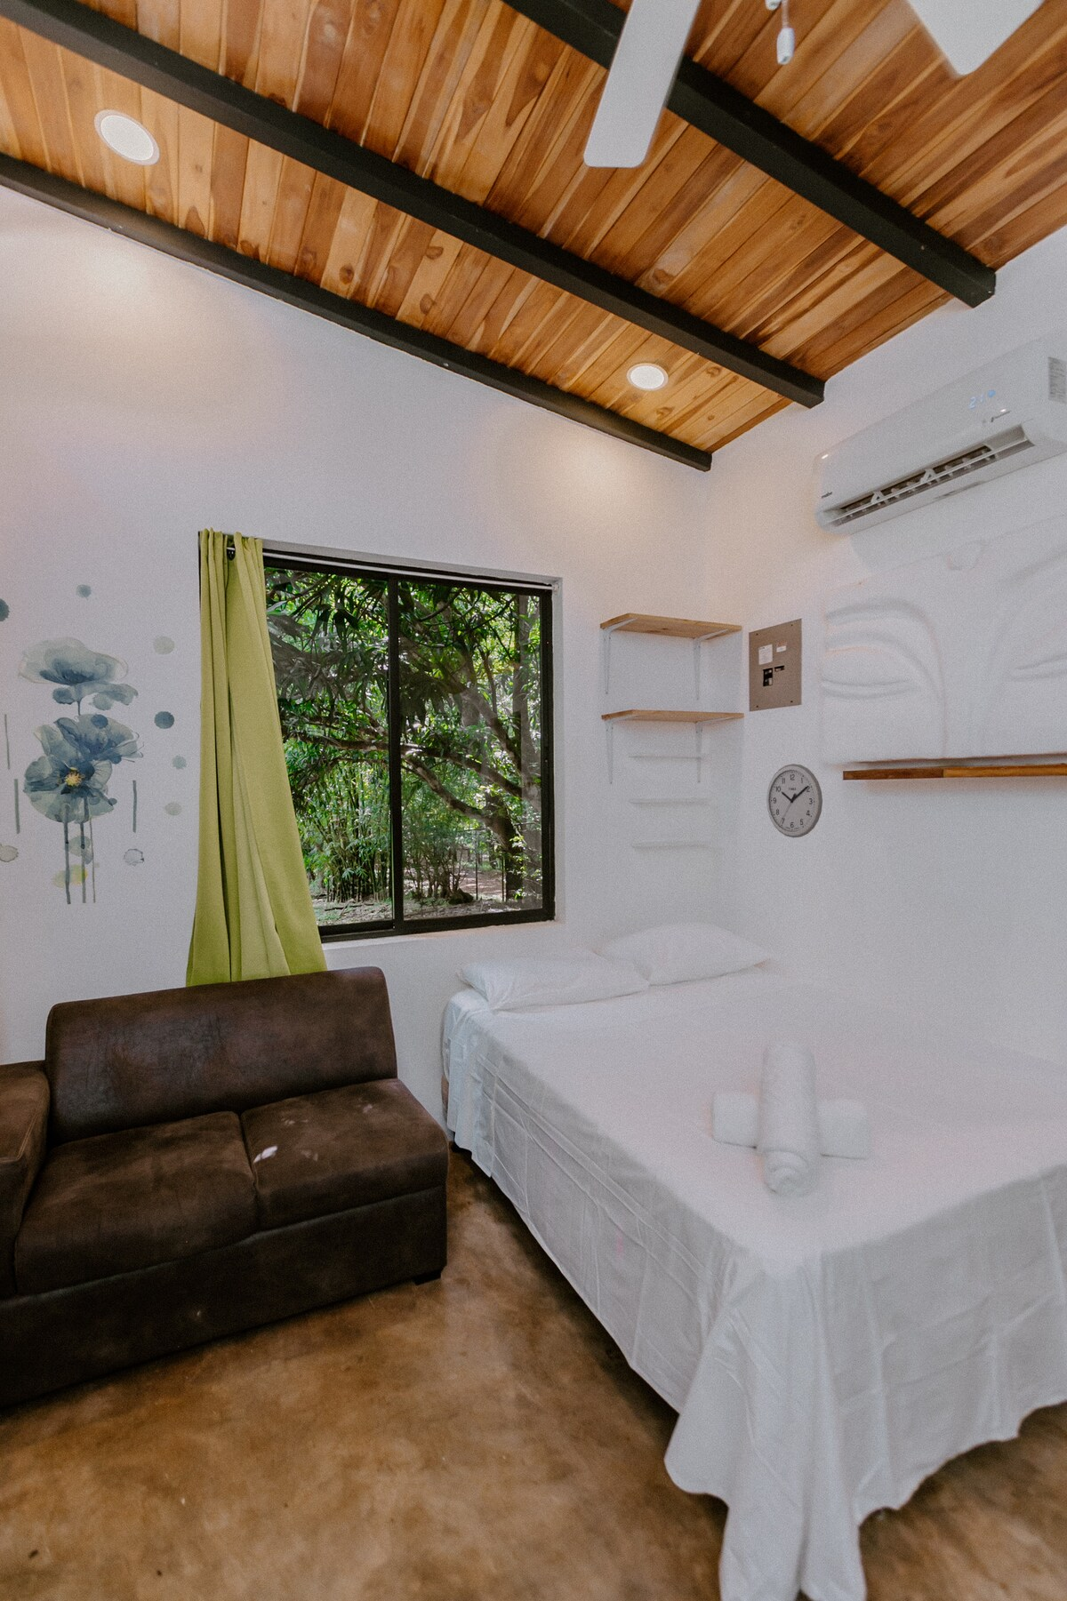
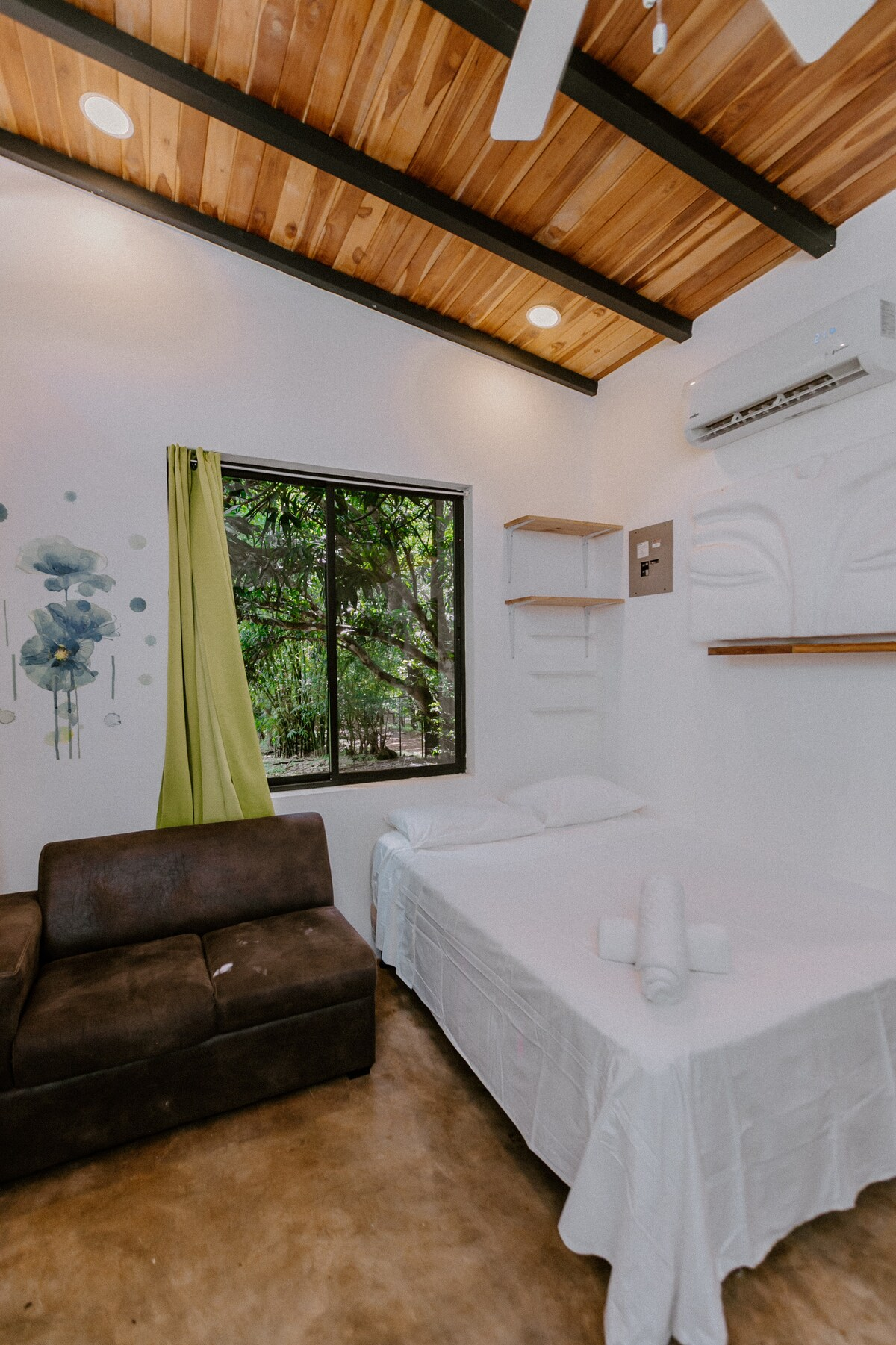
- wall clock [766,763,823,838]
